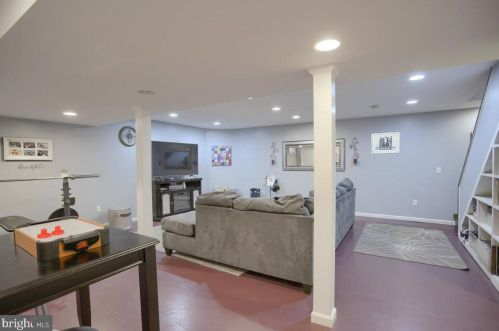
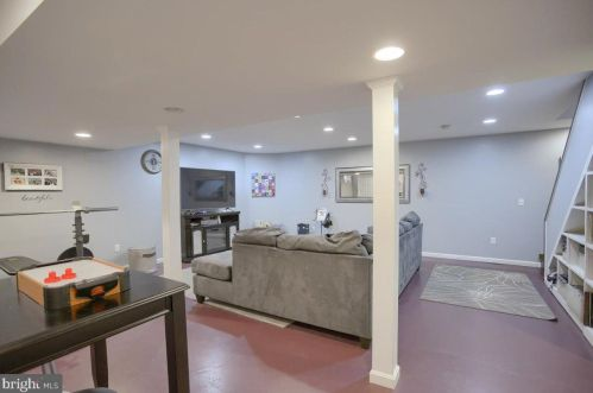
- wall art [370,131,401,155]
